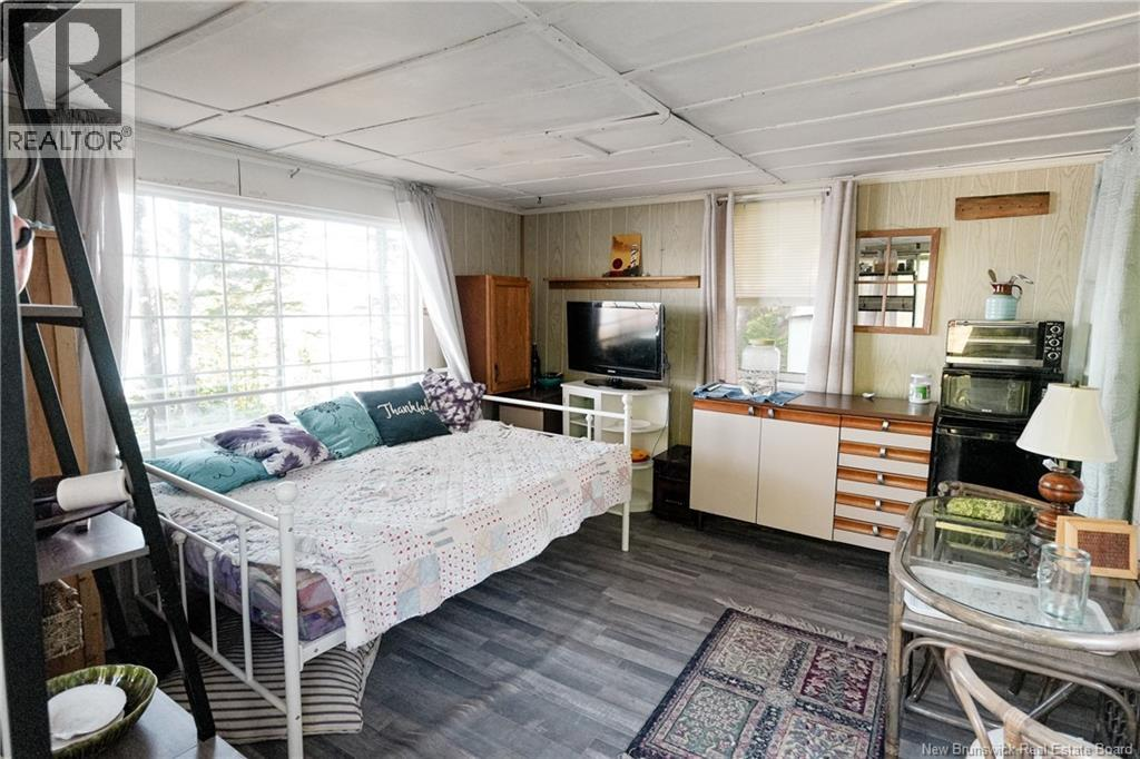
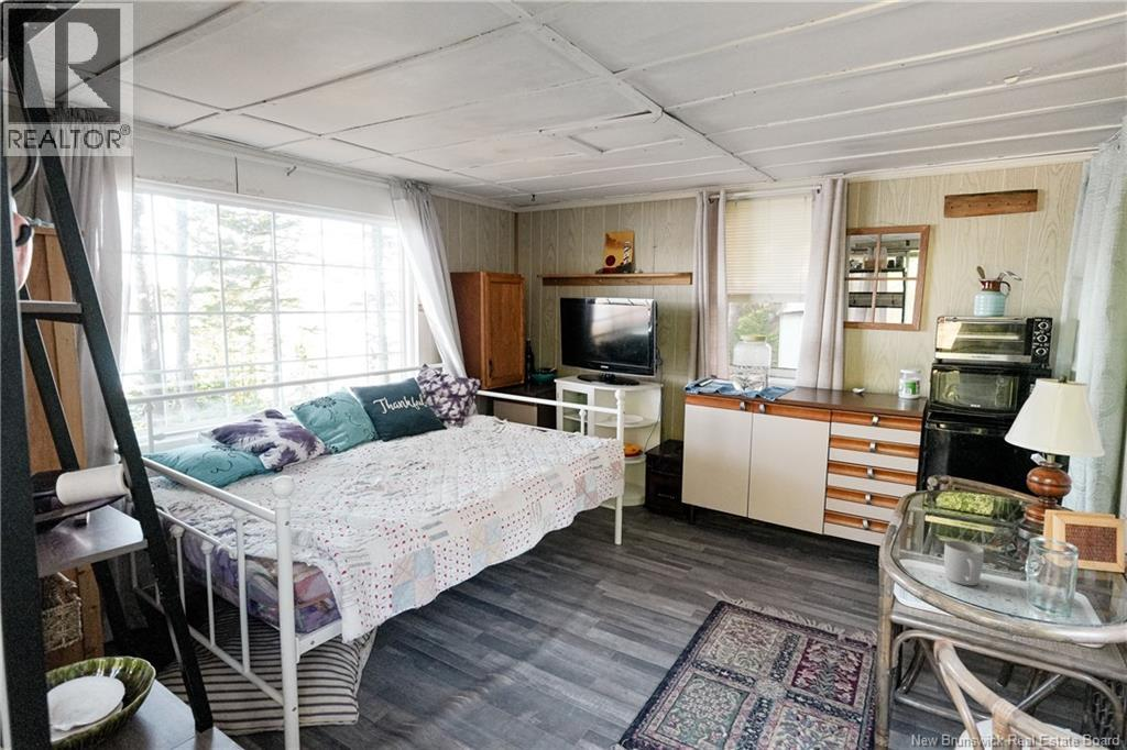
+ mug [943,540,985,586]
